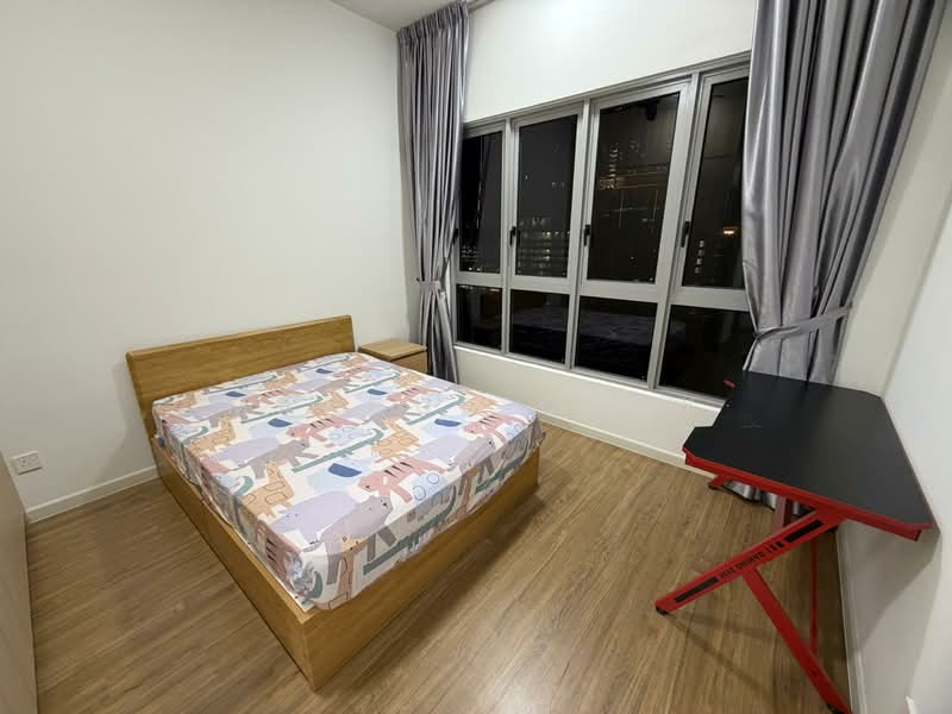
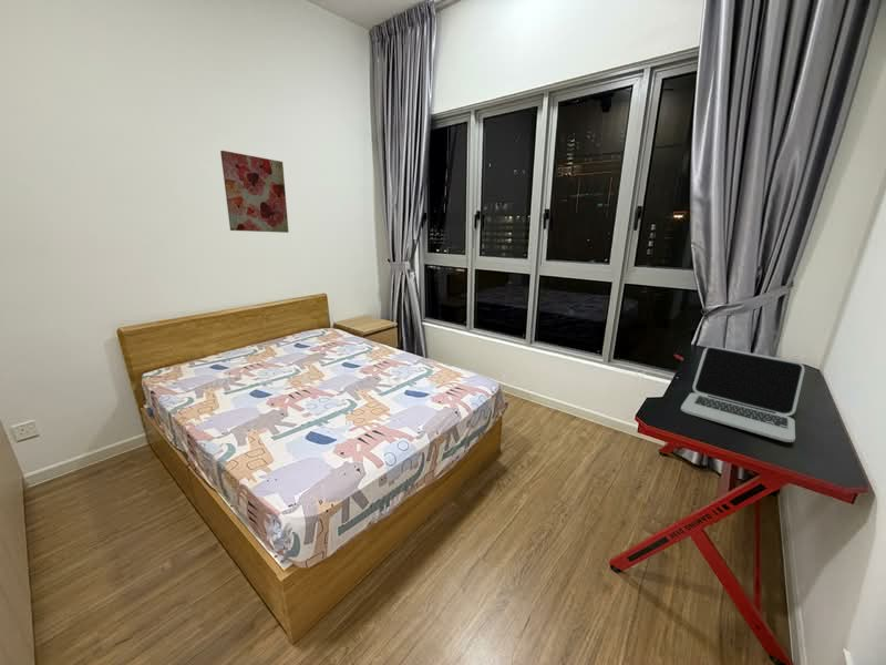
+ wall art [219,150,290,234]
+ laptop [680,346,806,443]
